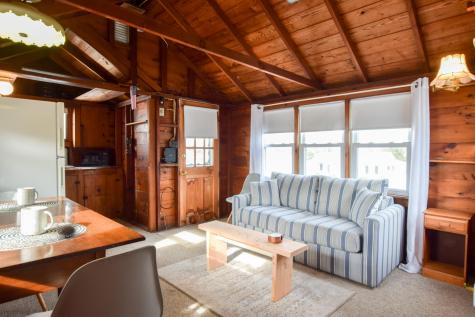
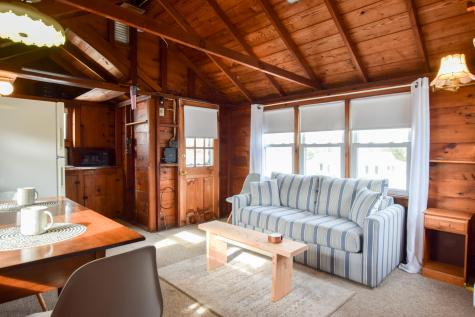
- teapot [42,211,82,246]
